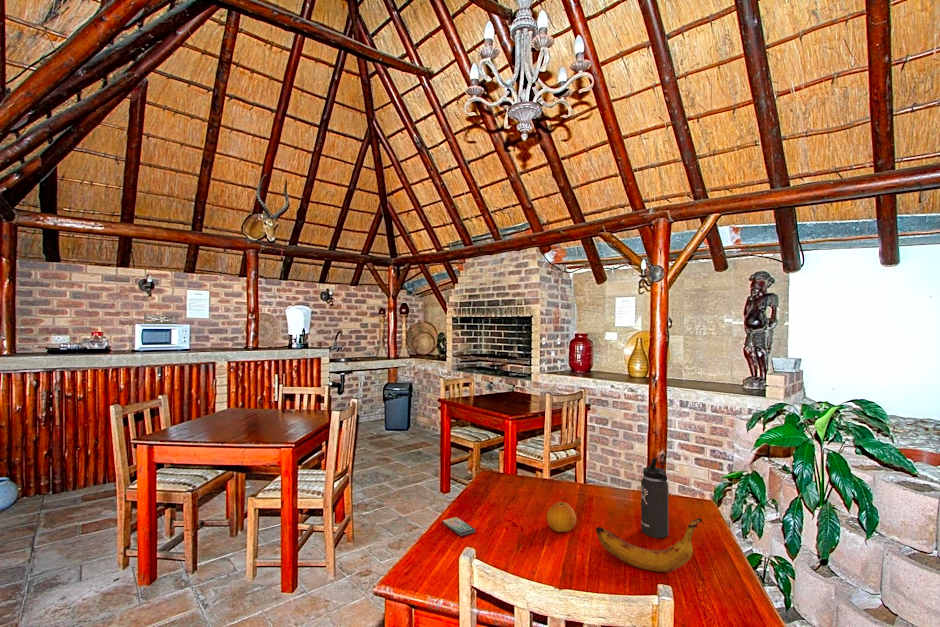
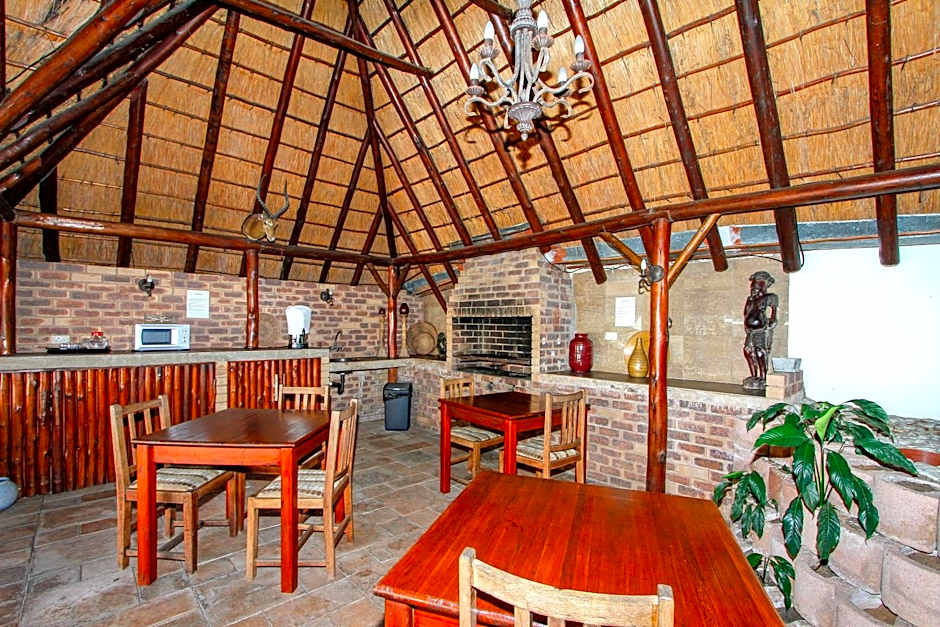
- banana [595,517,703,573]
- smartphone [441,516,477,537]
- fruit [546,501,577,533]
- thermos bottle [640,457,670,539]
